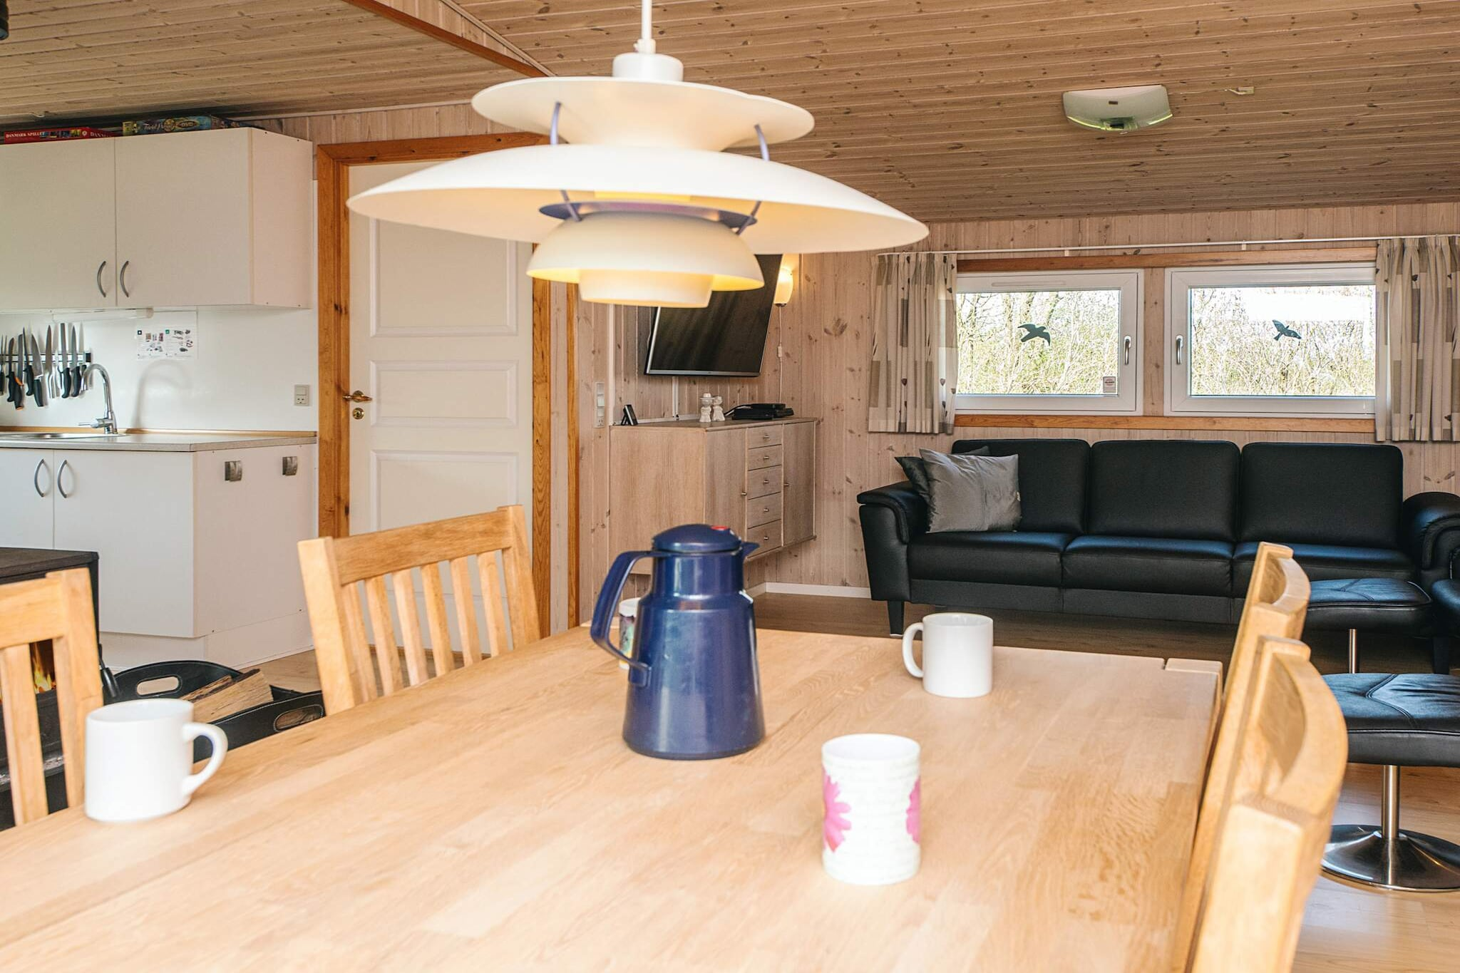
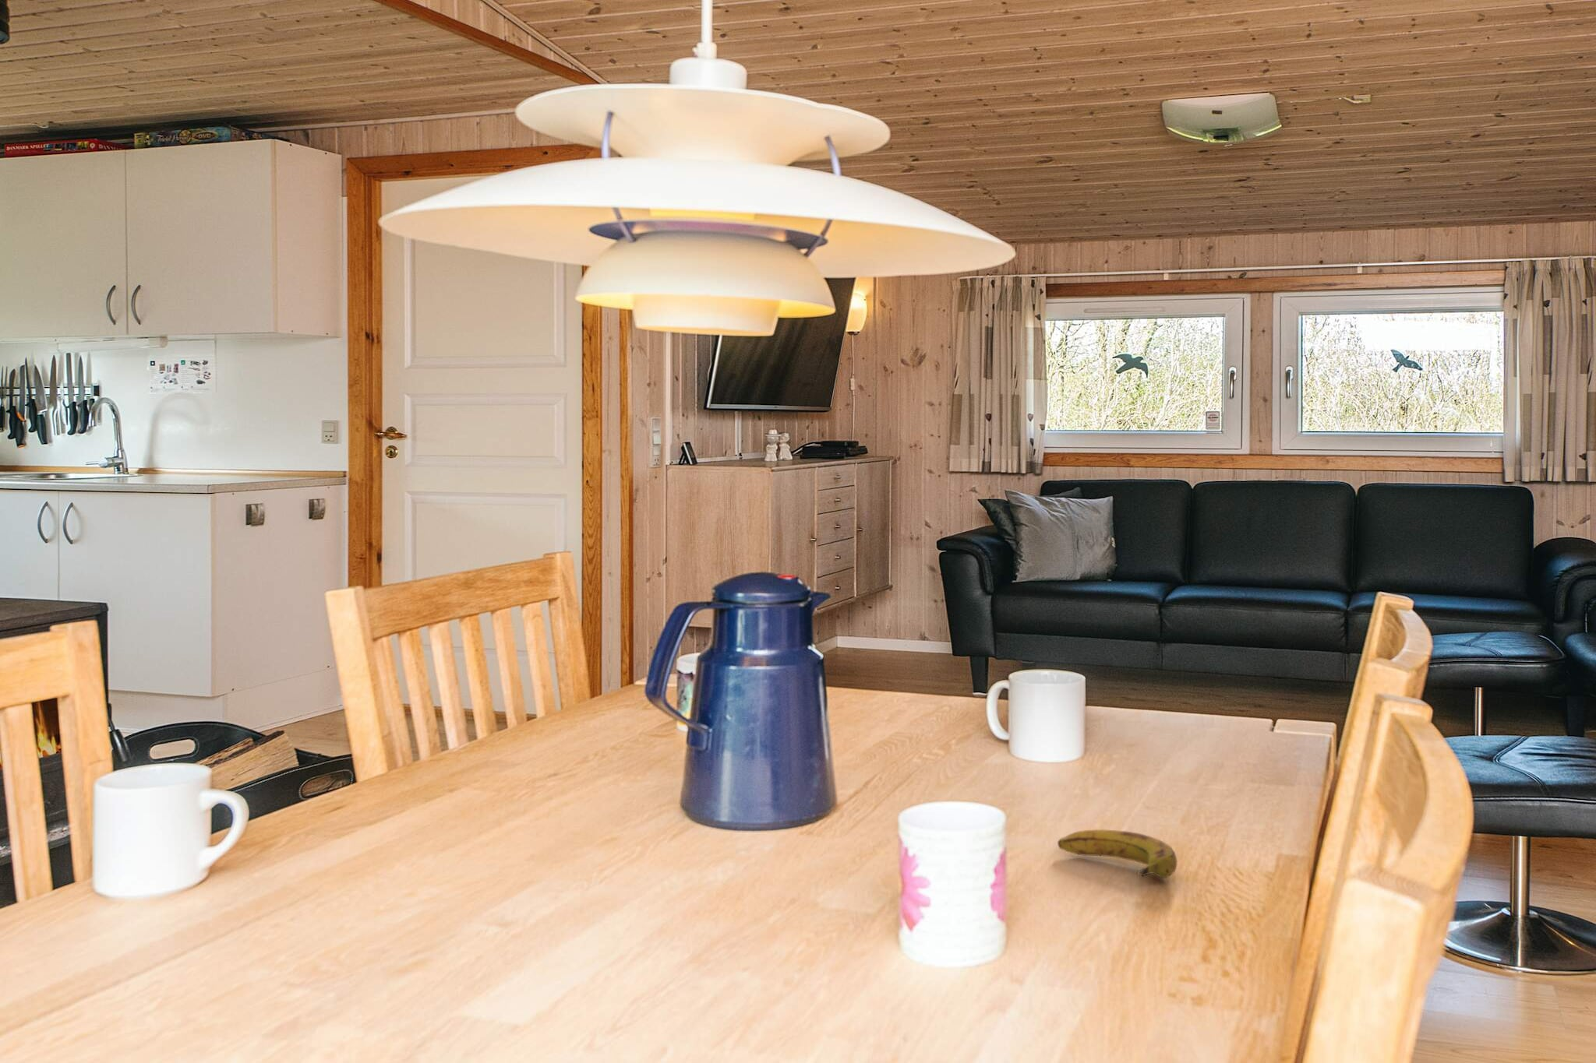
+ banana [1057,828,1177,879]
